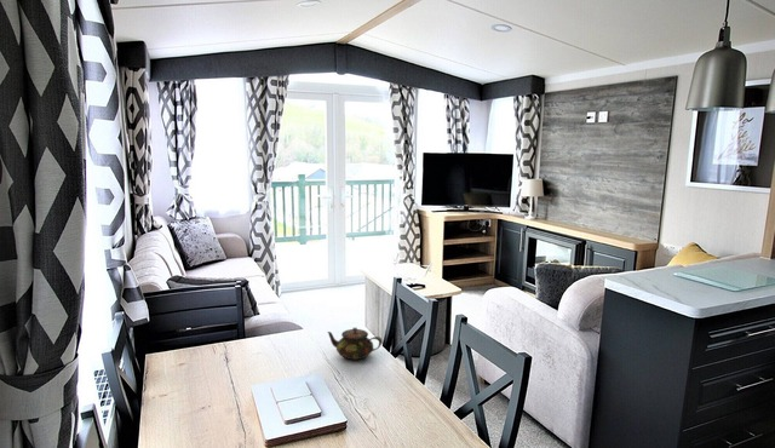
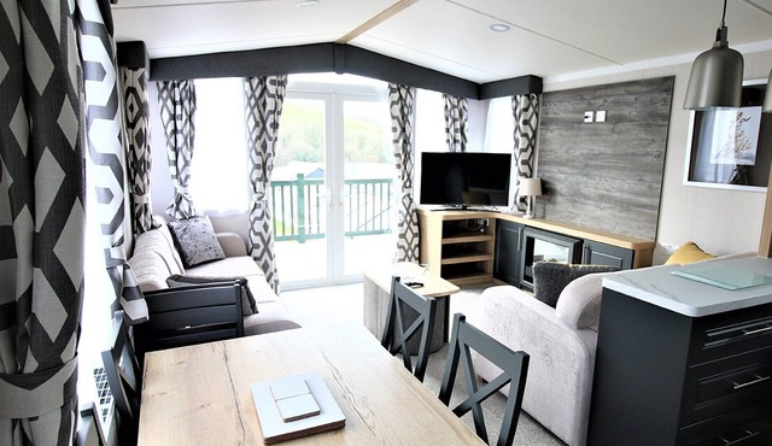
- teapot [326,326,383,361]
